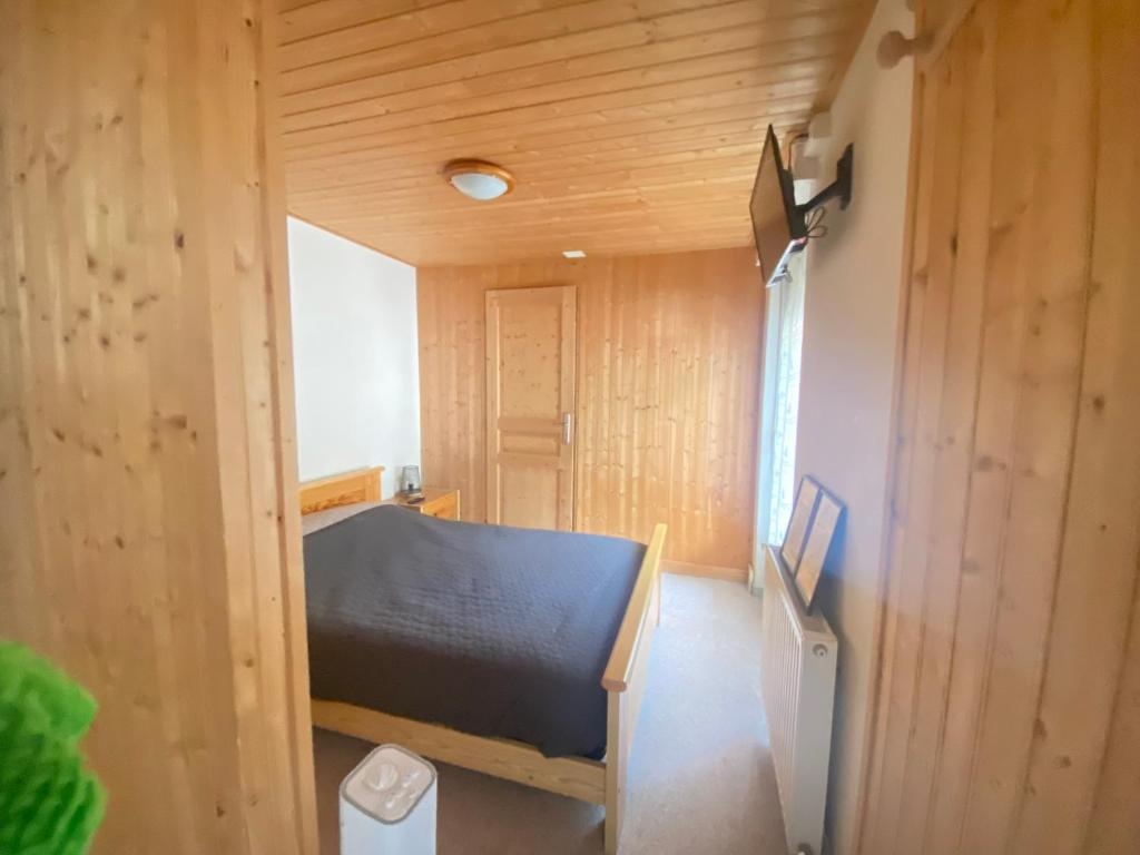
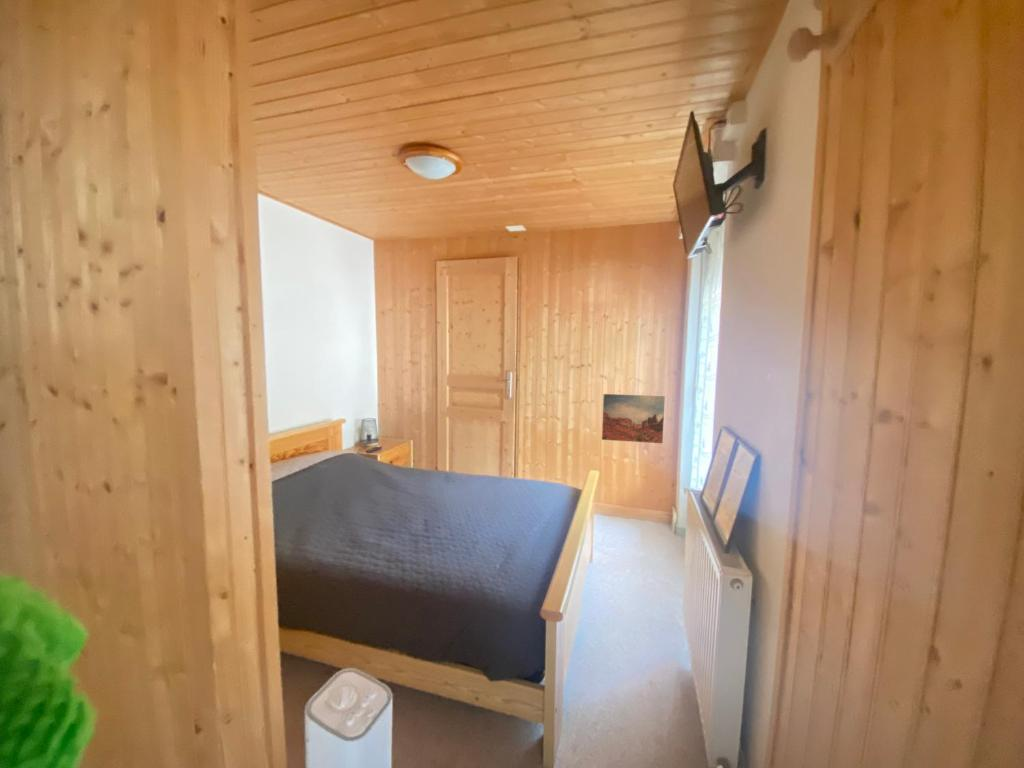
+ wall art [601,393,666,444]
